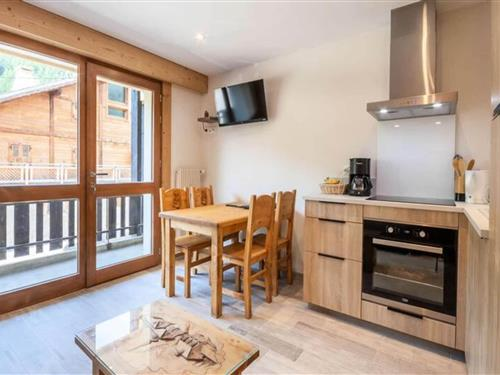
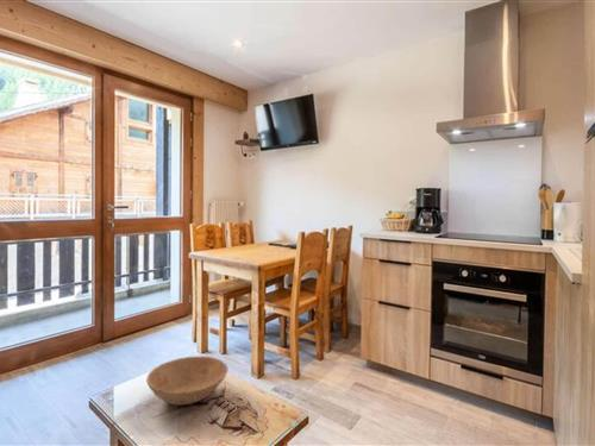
+ bowl [145,354,230,407]
